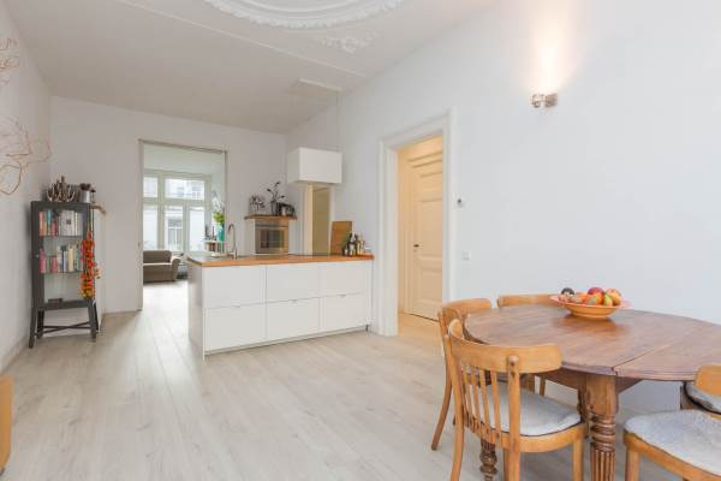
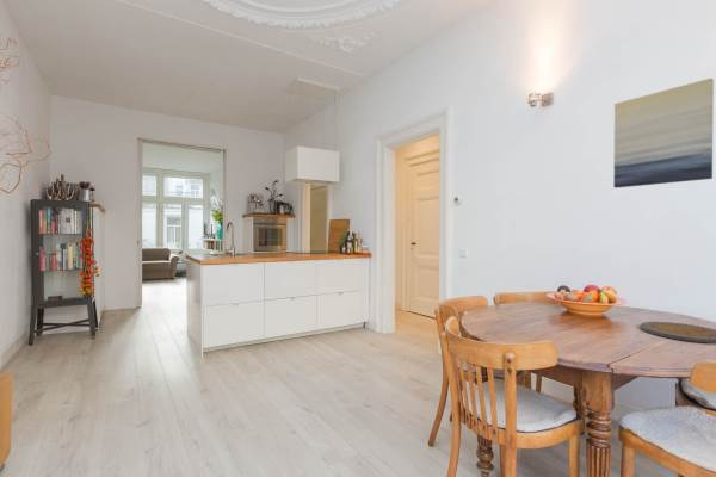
+ wall art [612,78,715,188]
+ plate [638,321,716,343]
